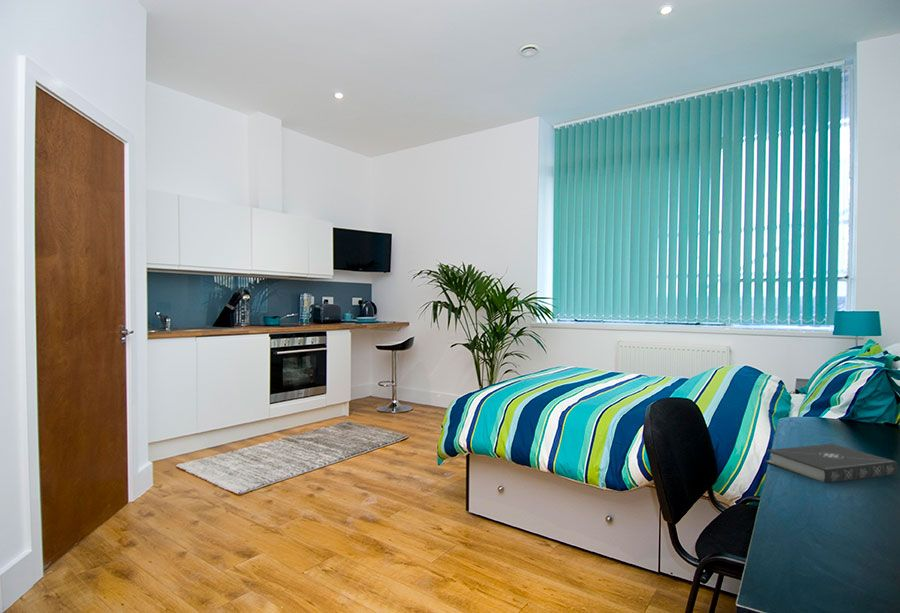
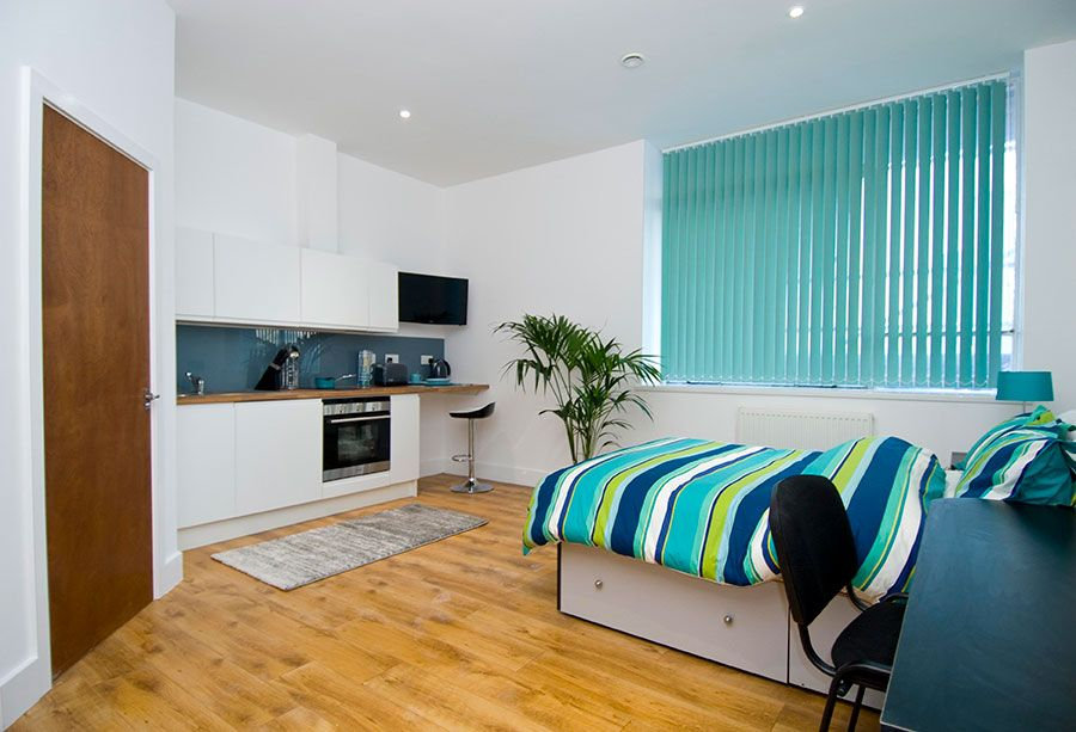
- book [765,443,899,483]
